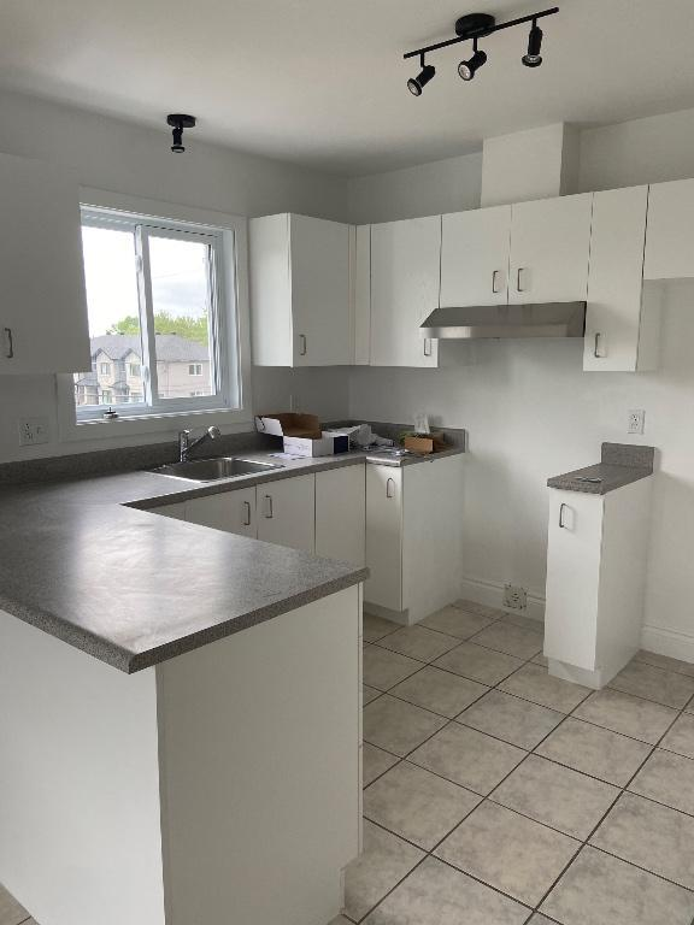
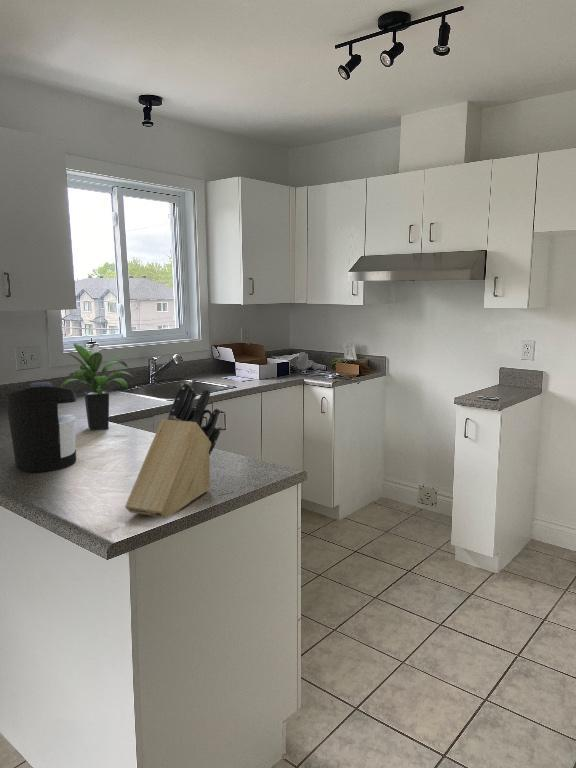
+ potted plant [59,342,133,432]
+ coffee maker [5,381,77,473]
+ knife block [124,381,222,519]
